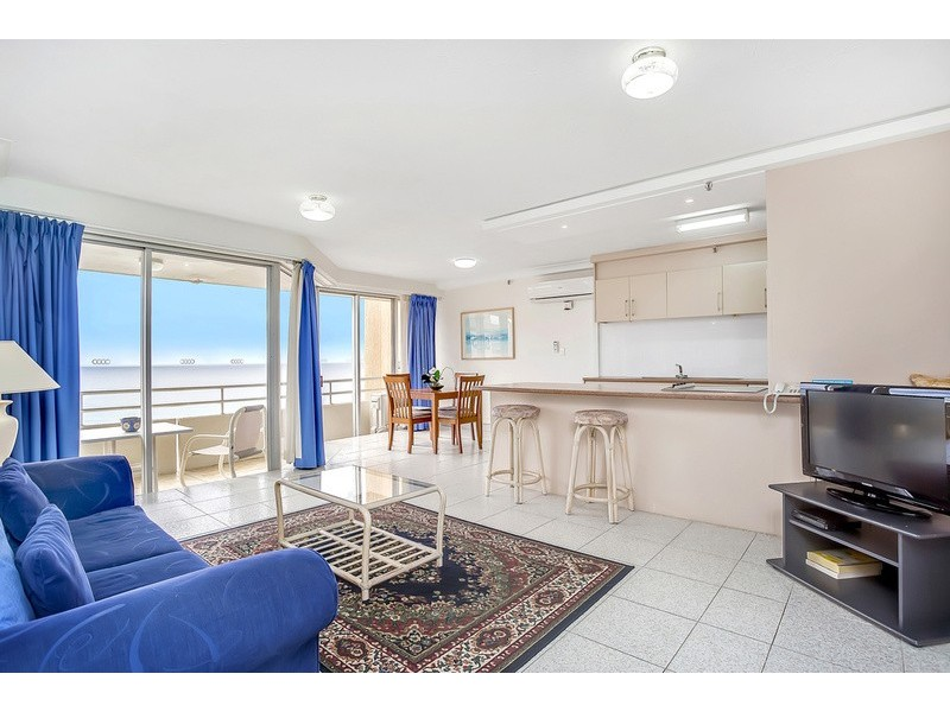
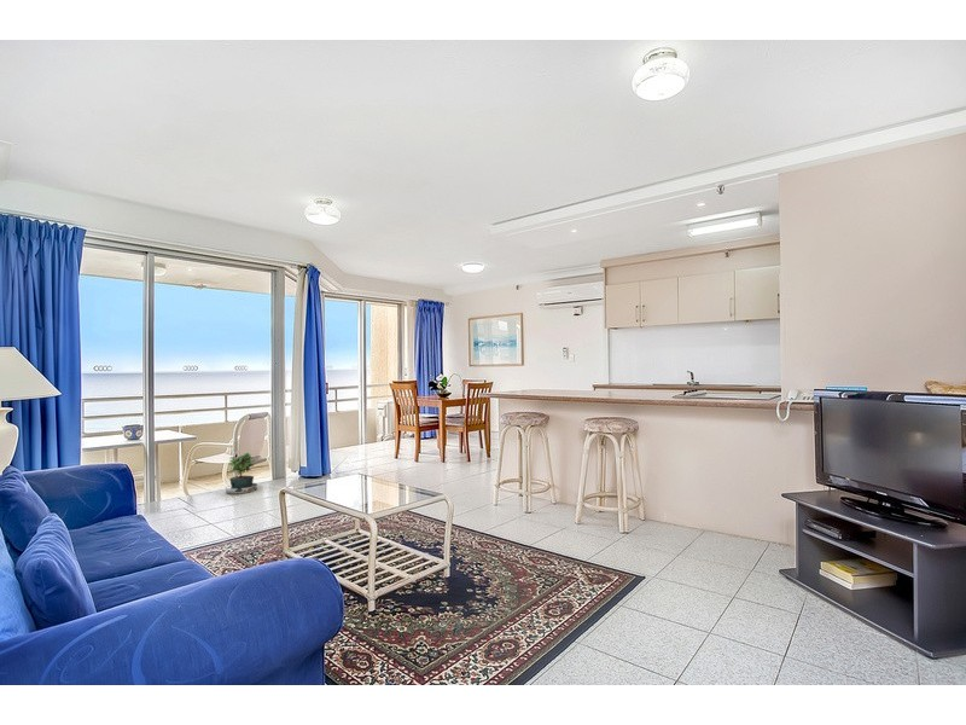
+ potted plant [225,451,258,497]
